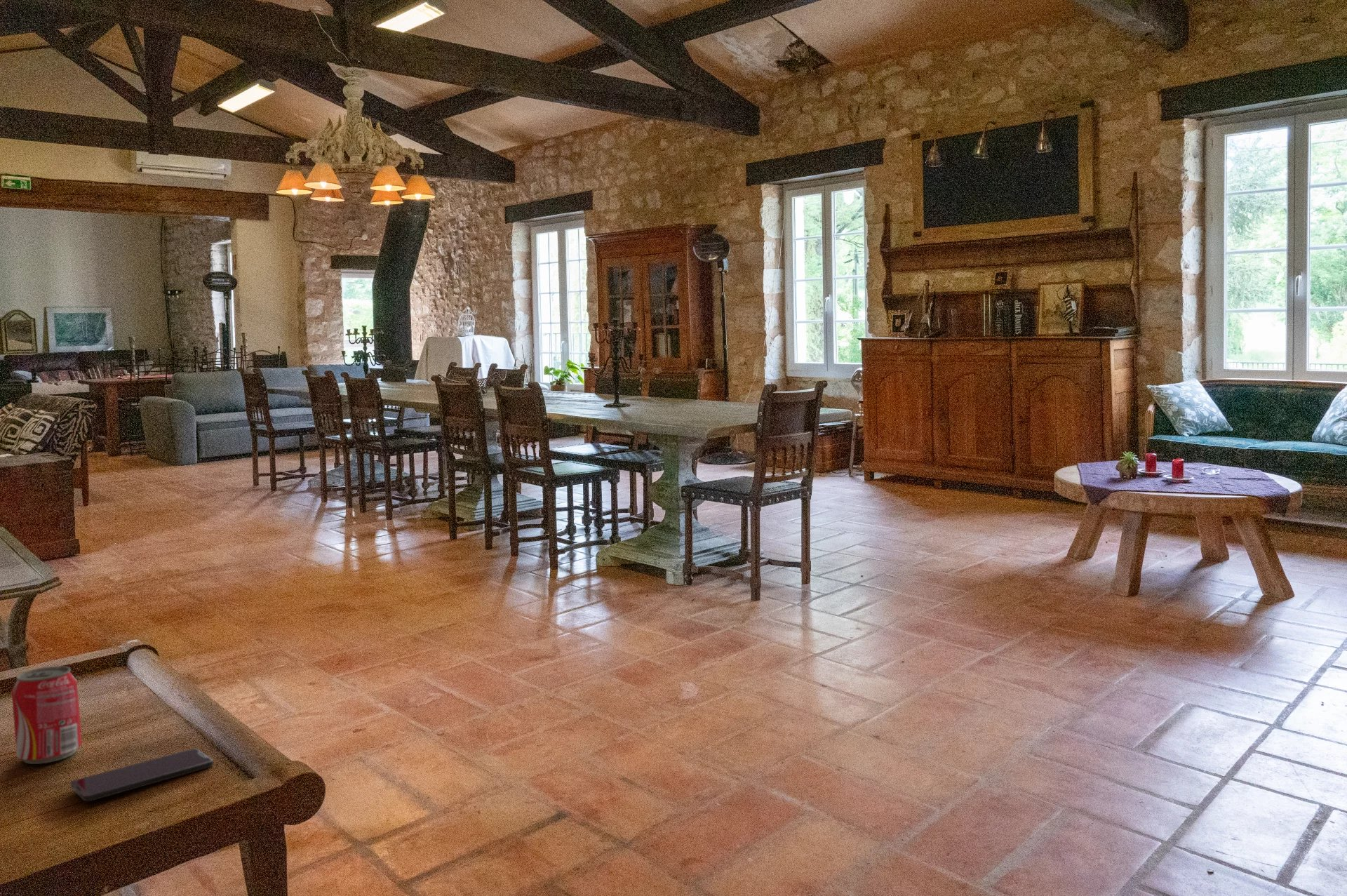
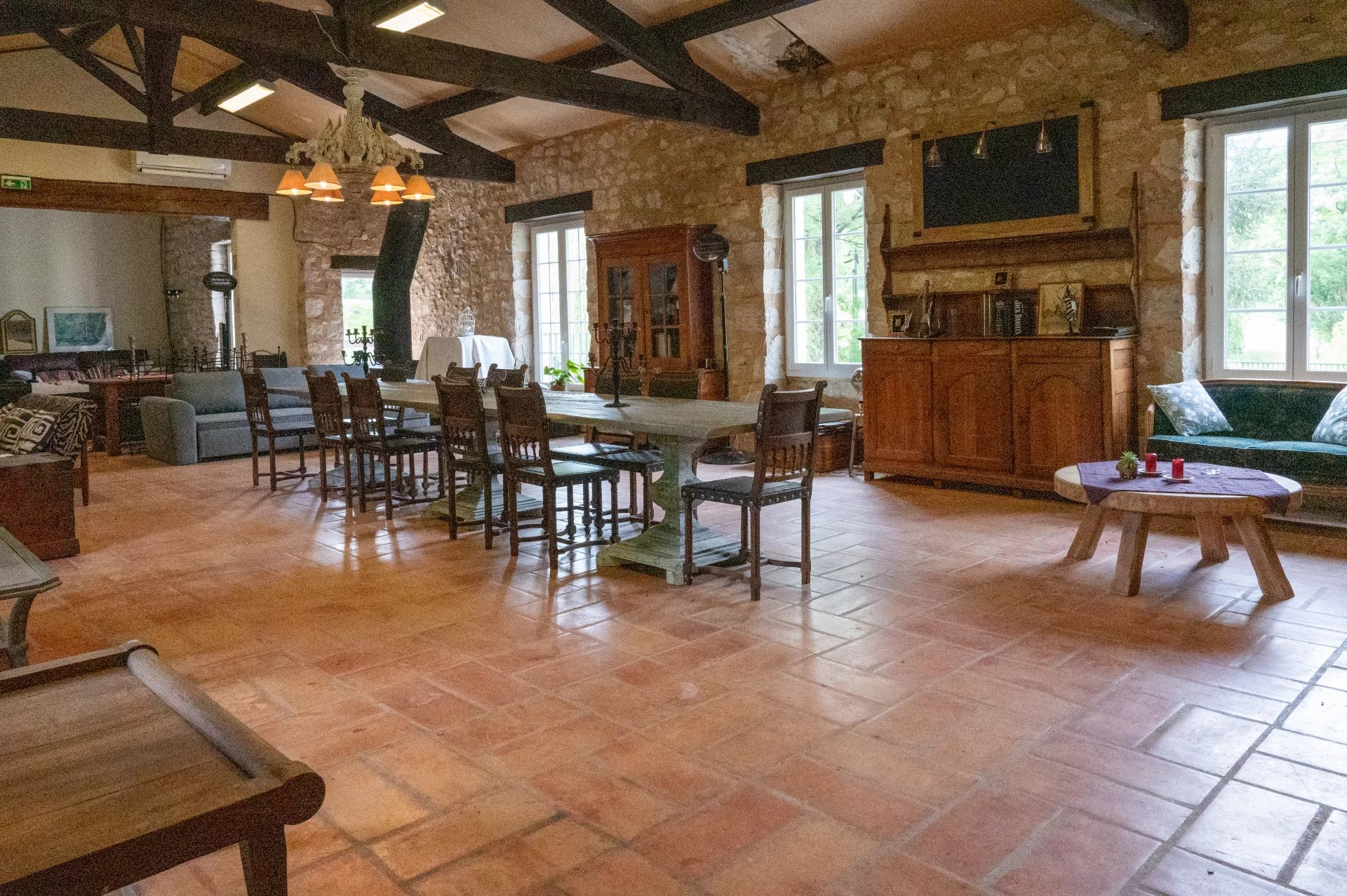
- smartphone [69,748,214,802]
- beverage can [11,665,83,765]
